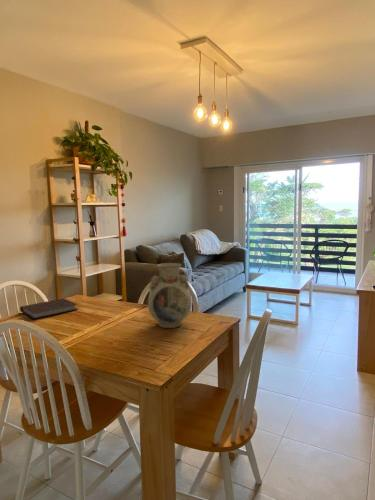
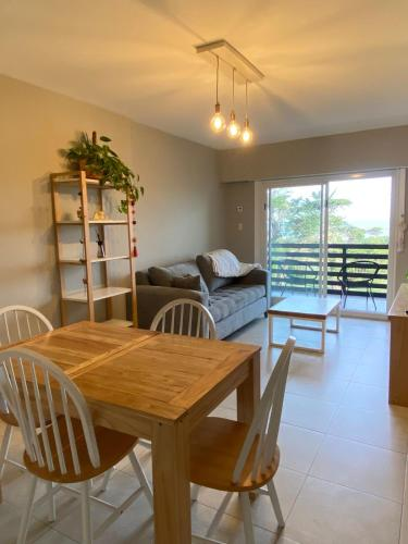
- vase [147,262,193,329]
- notebook [19,297,78,320]
